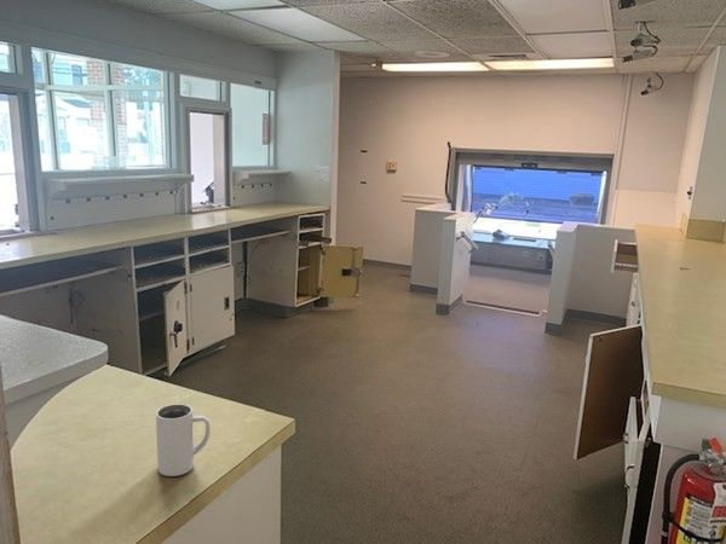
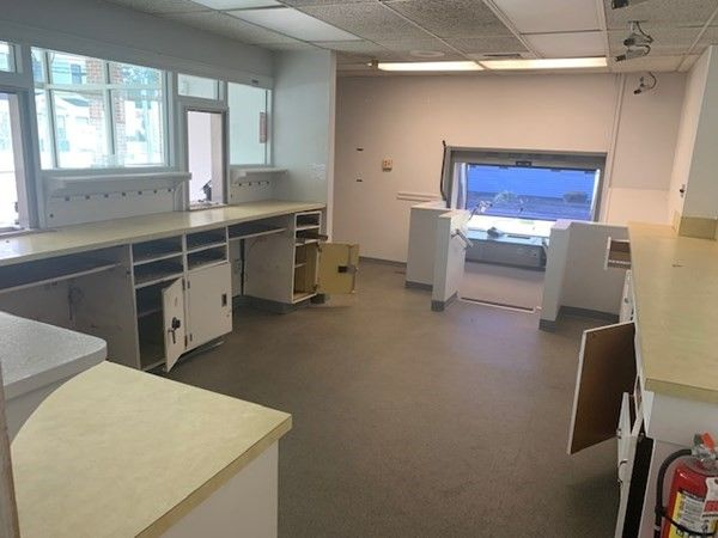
- mug [155,403,212,478]
